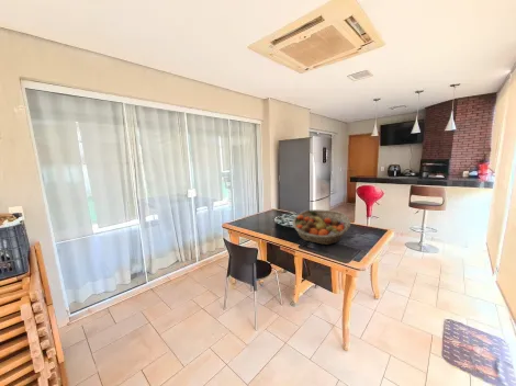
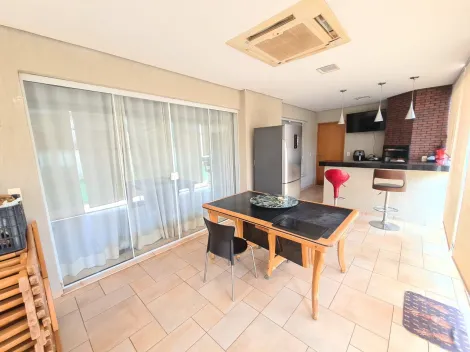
- fruit basket [291,208,351,246]
